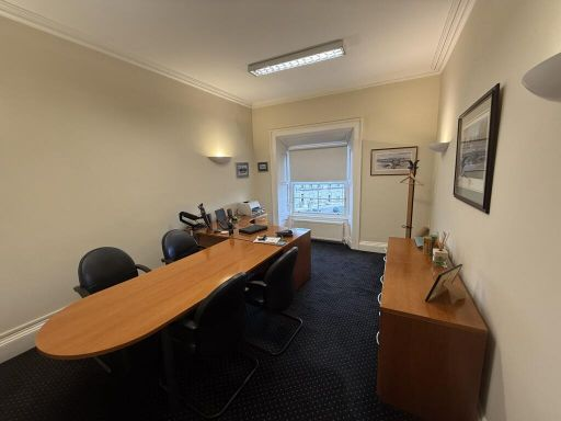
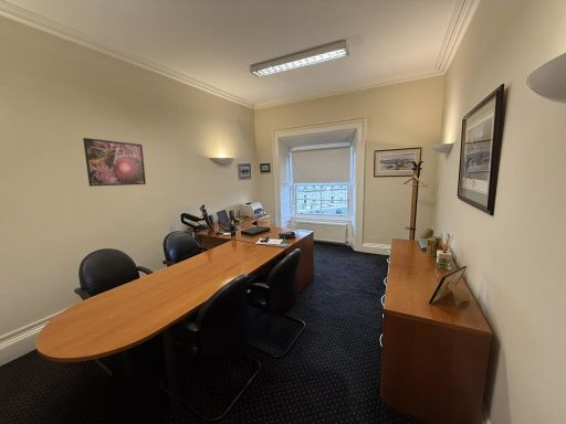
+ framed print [82,137,147,188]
